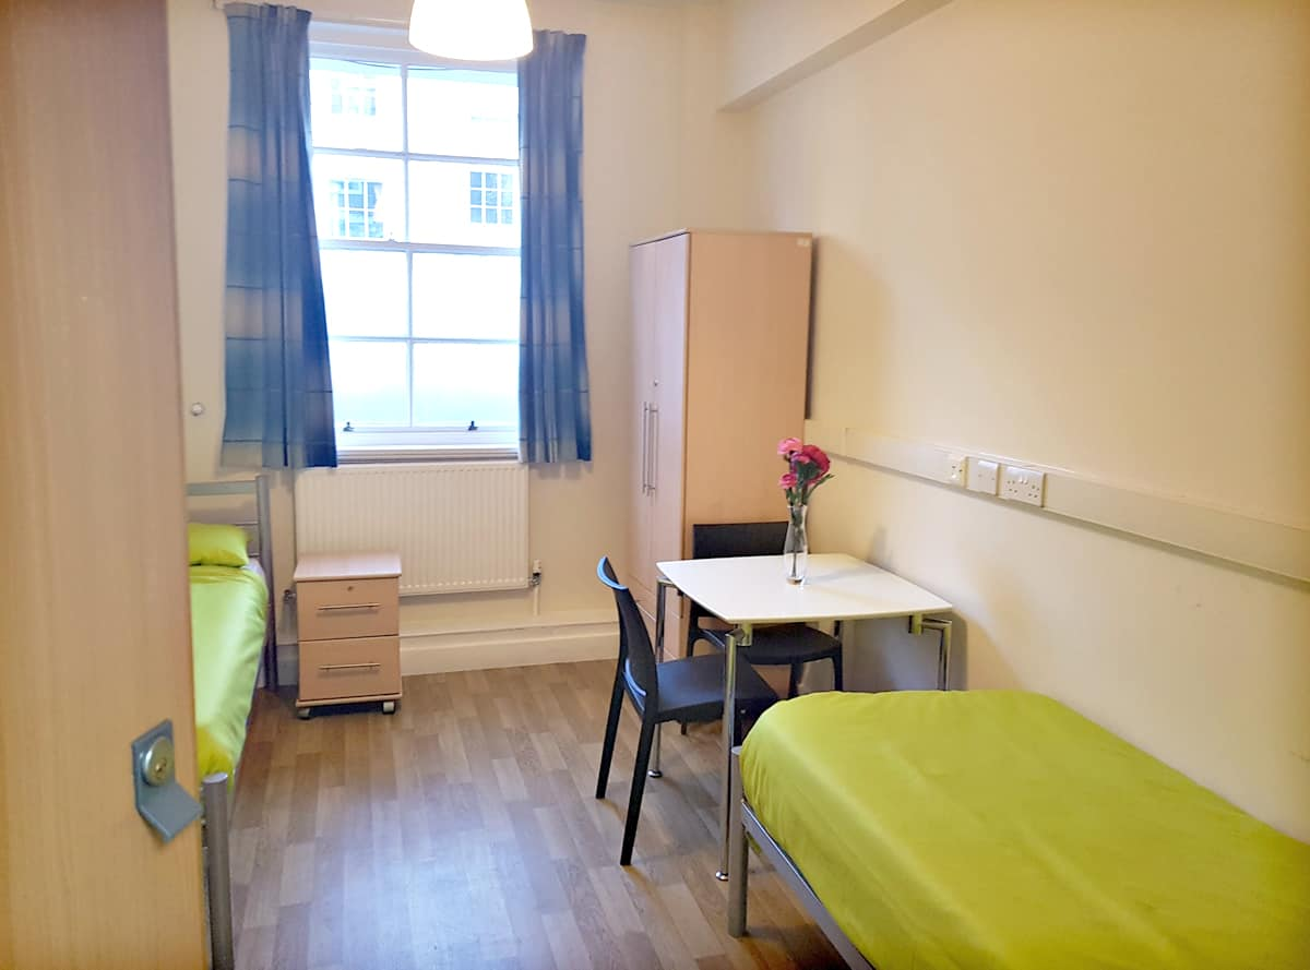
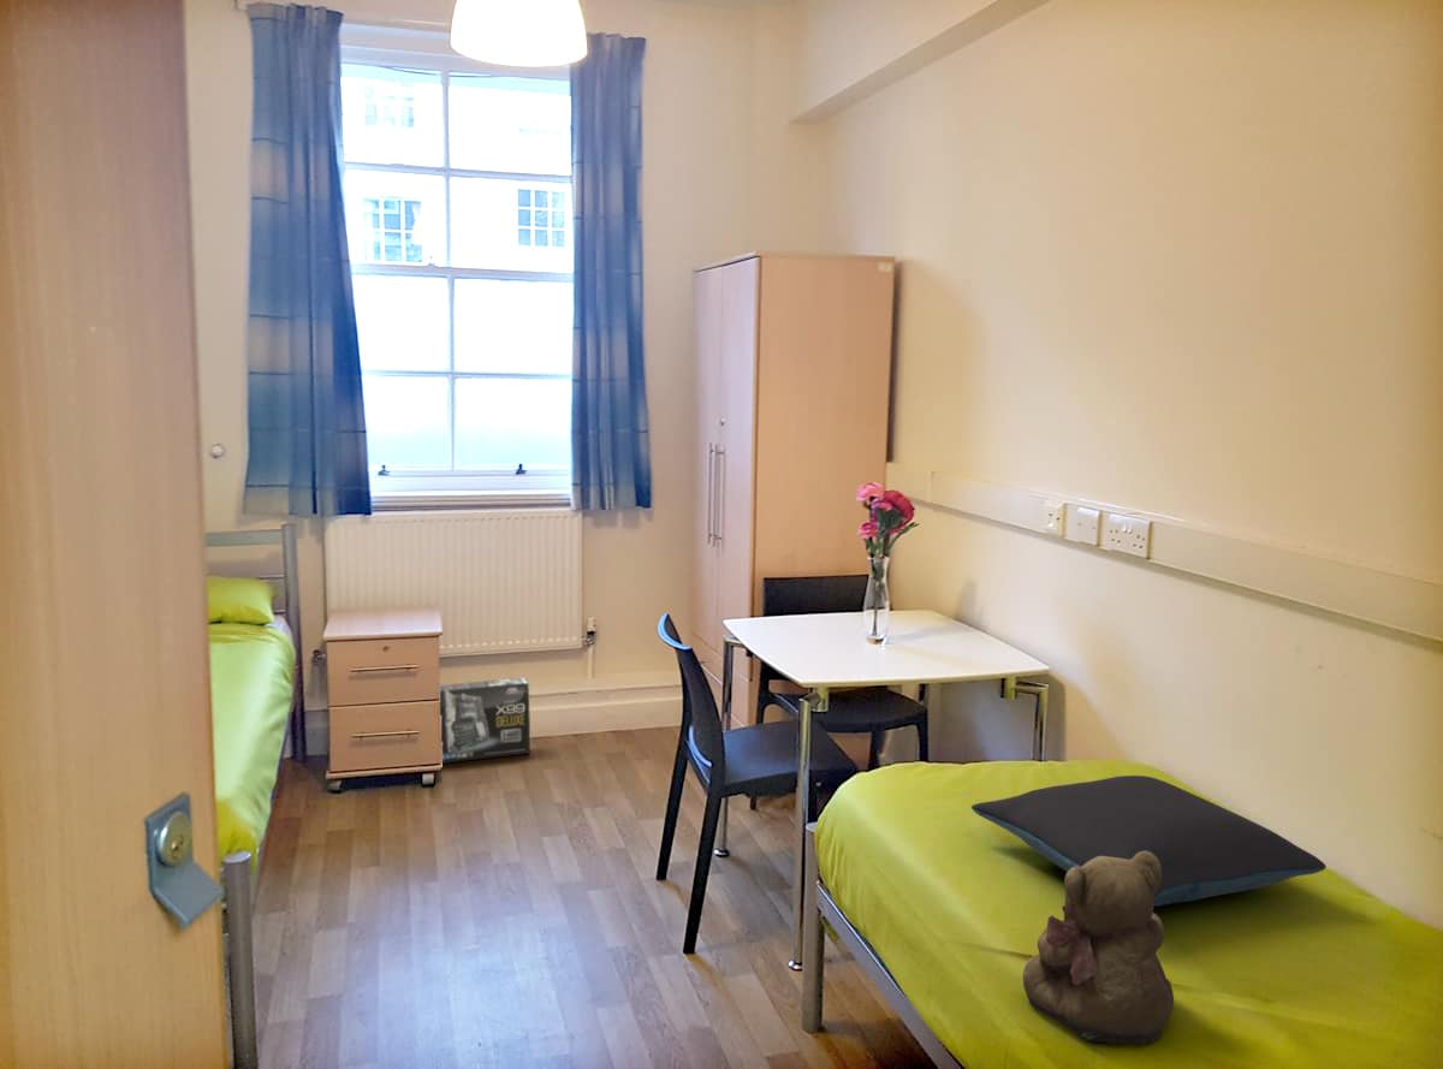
+ box [439,677,532,765]
+ teddy bear [1022,851,1175,1046]
+ pillow [970,774,1328,908]
